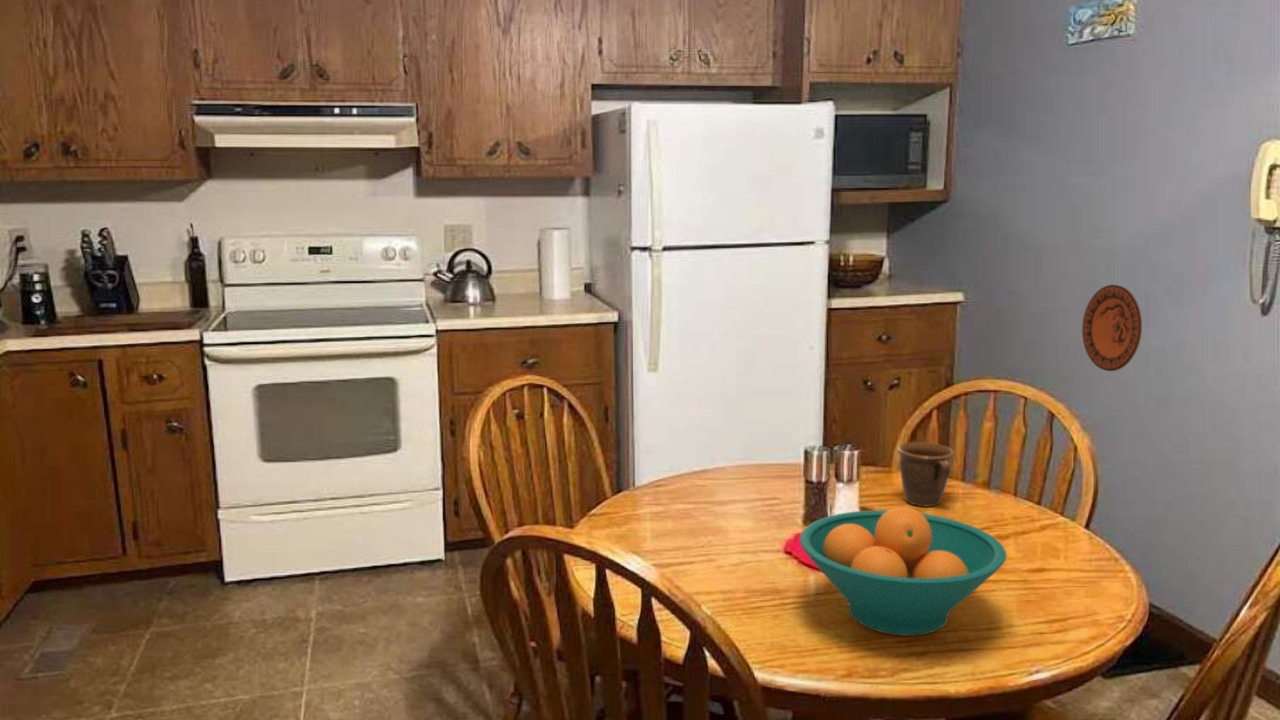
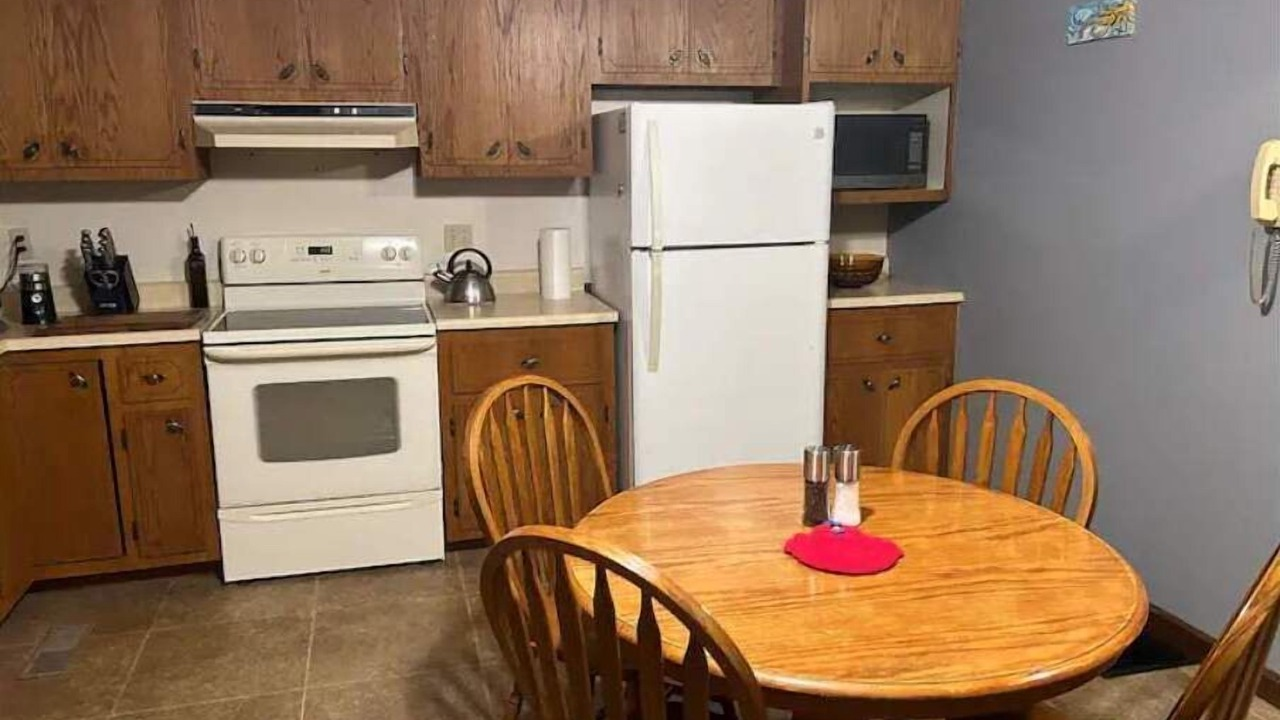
- mug [896,441,956,507]
- fruit bowl [799,506,1007,637]
- decorative plate [1081,284,1143,372]
